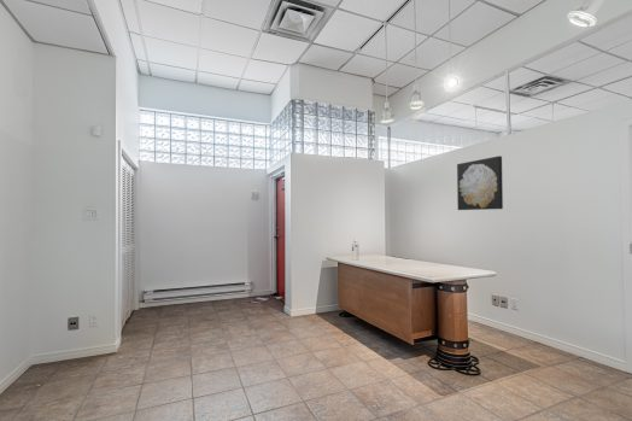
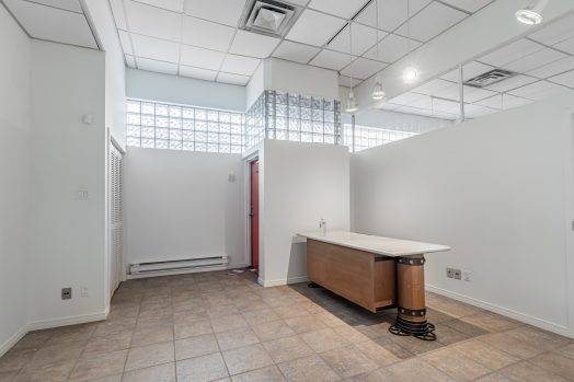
- wall art [456,154,504,211]
